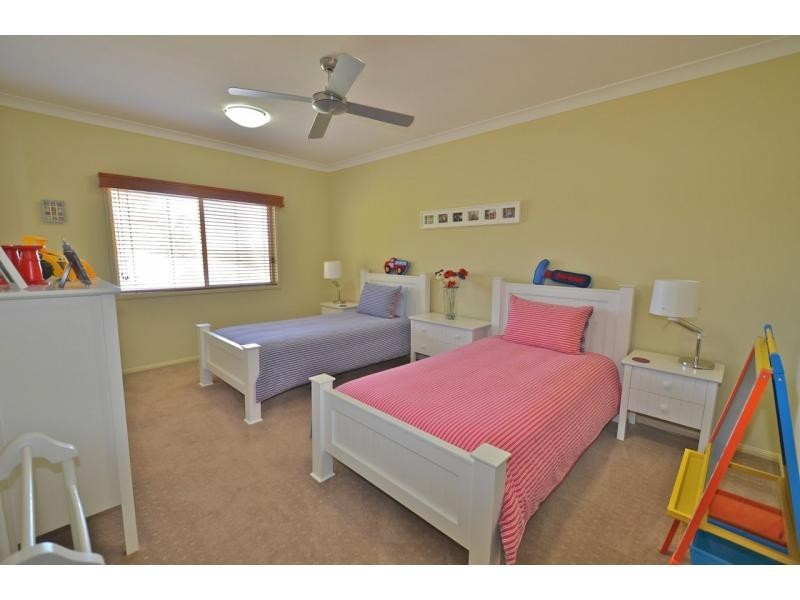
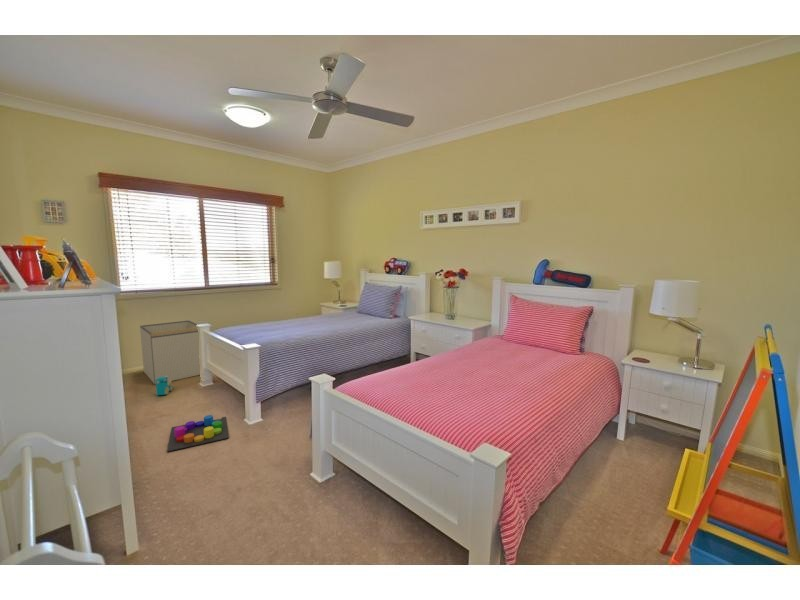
+ toy train [155,376,174,396]
+ stacking toy [166,414,229,453]
+ storage bin [139,319,201,385]
